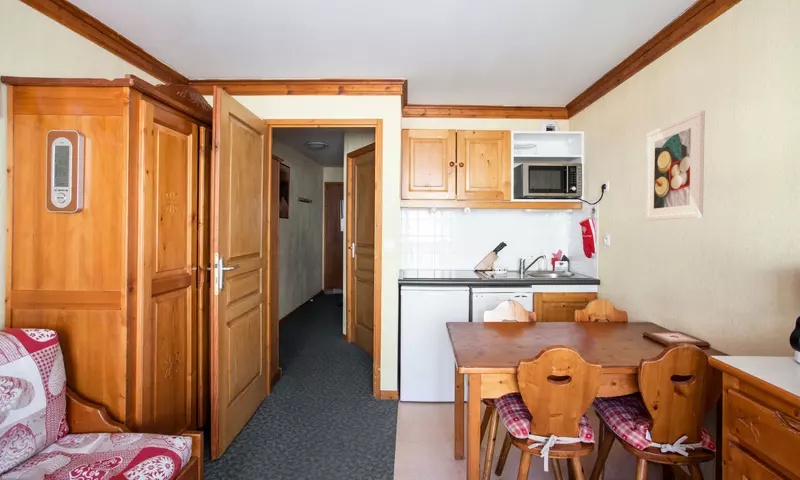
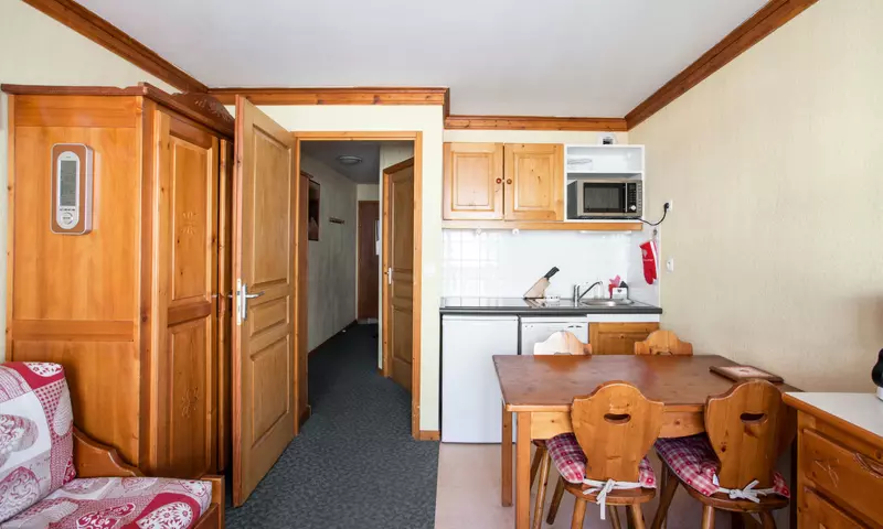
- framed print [644,110,706,222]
